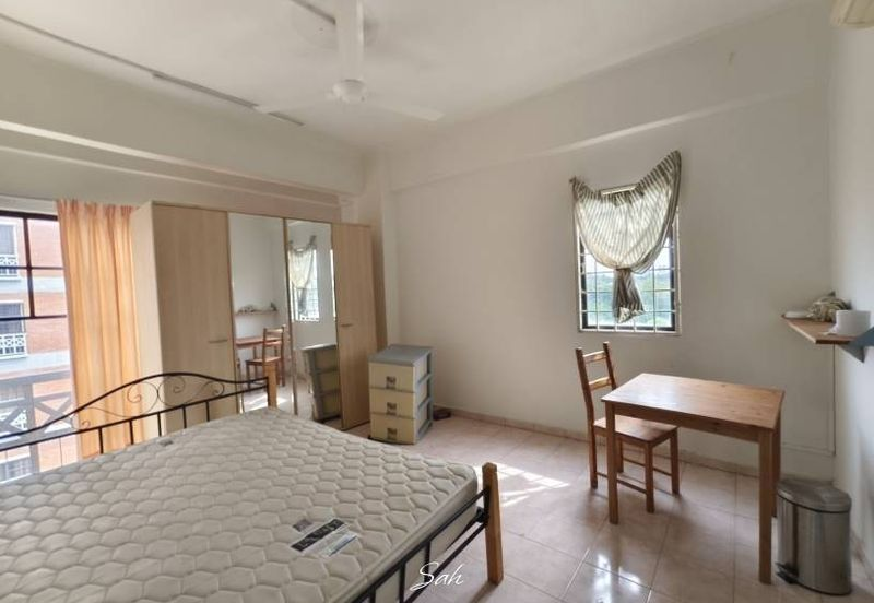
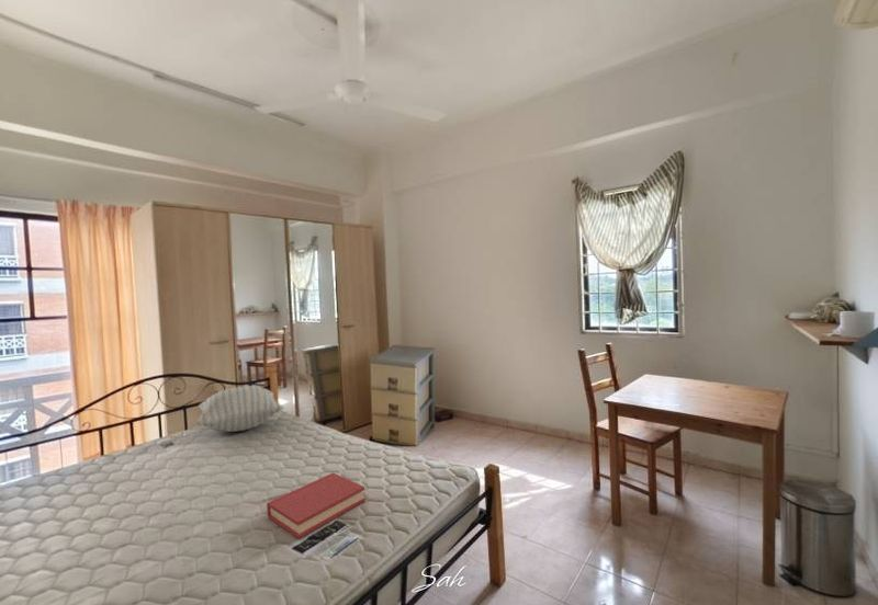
+ hardback book [266,471,367,539]
+ pillow [195,385,285,433]
